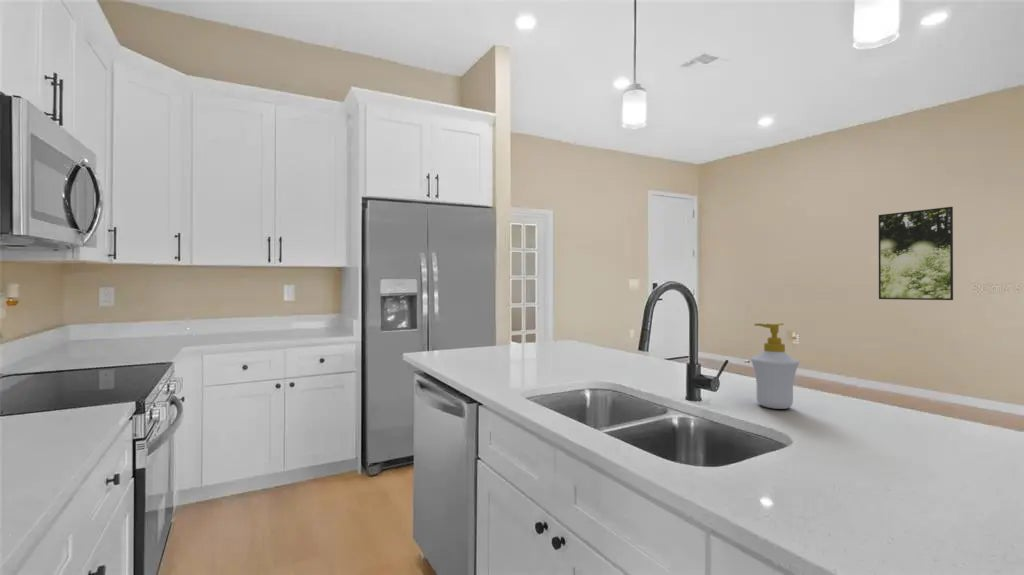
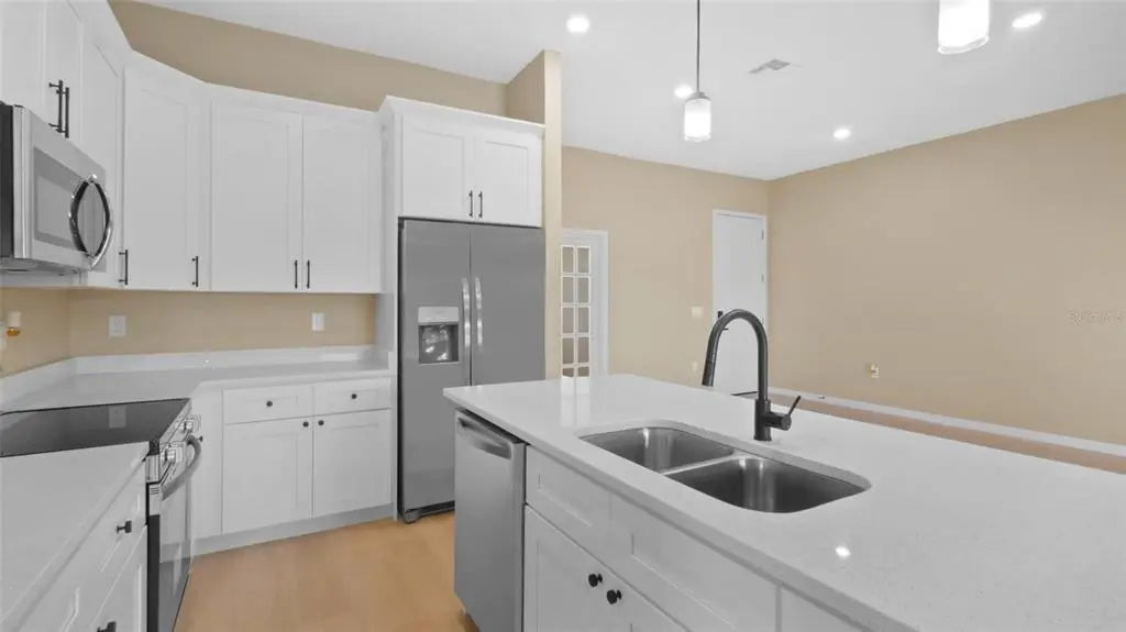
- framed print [878,206,954,301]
- soap bottle [750,322,800,410]
